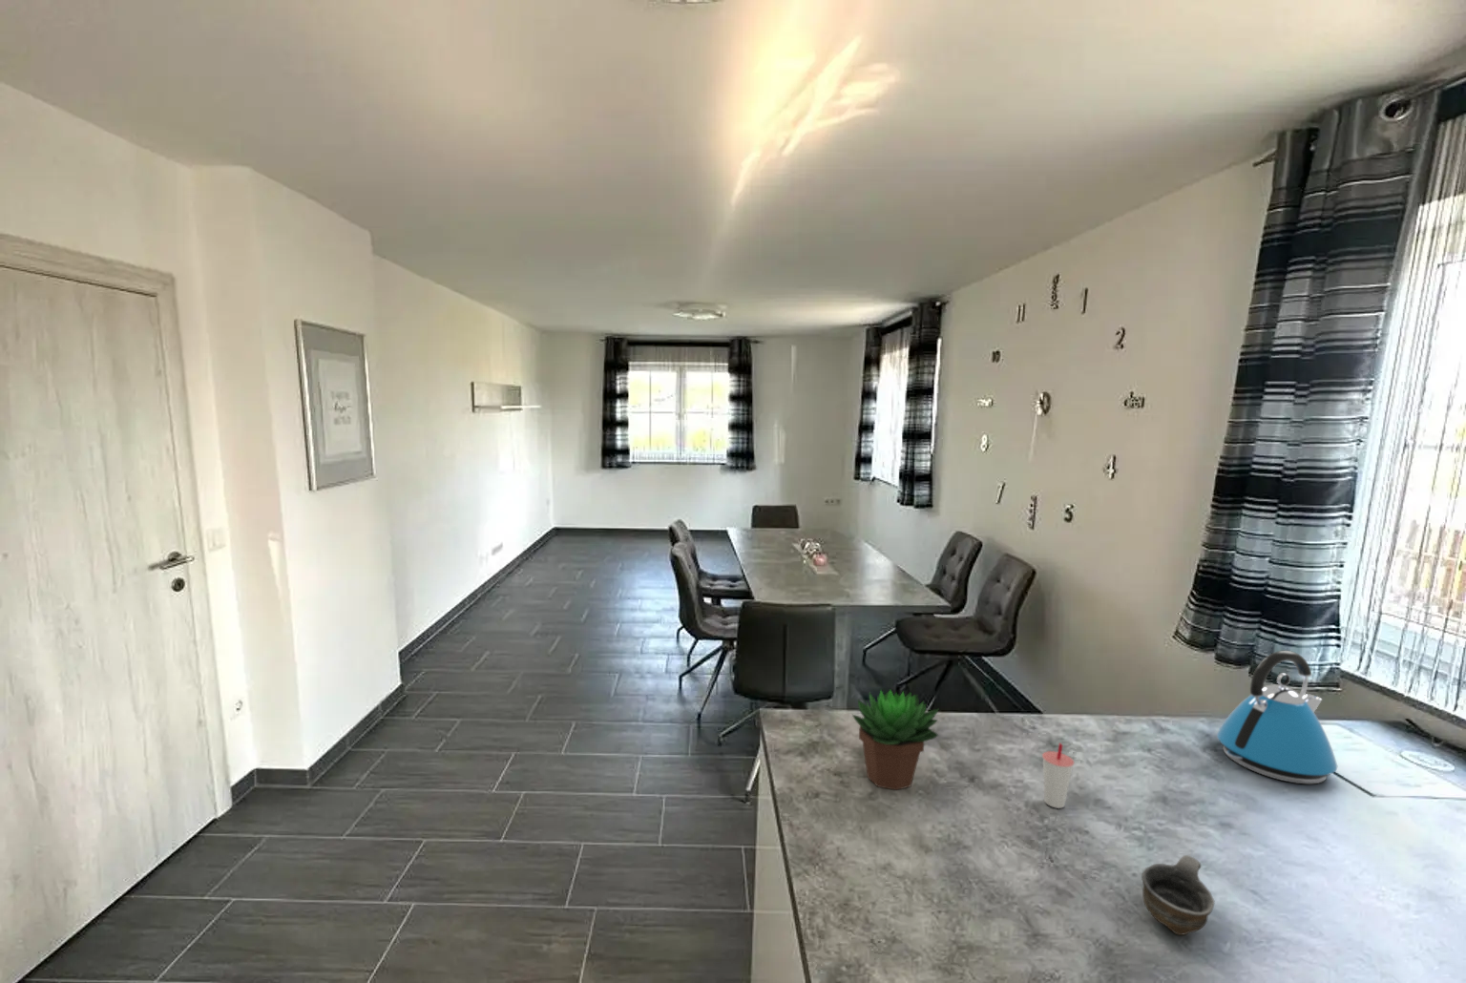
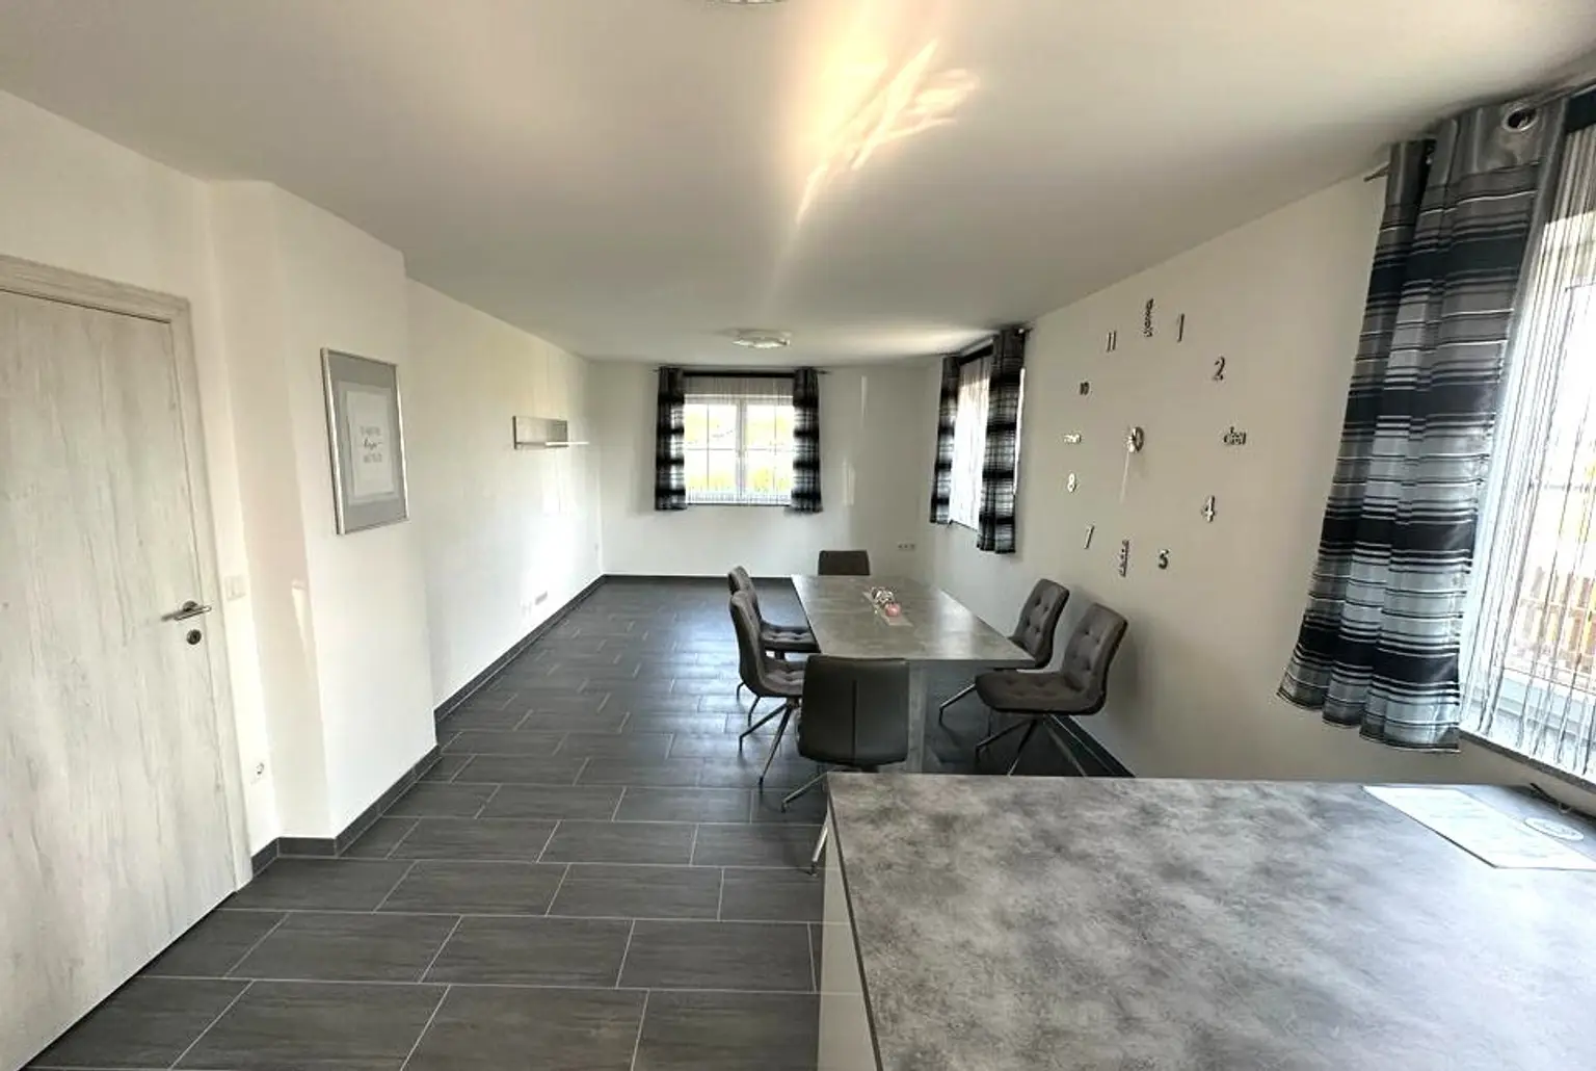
- succulent plant [852,688,940,791]
- cup [1140,855,1216,936]
- cup [1041,743,1074,810]
- kettle [1216,649,1338,784]
